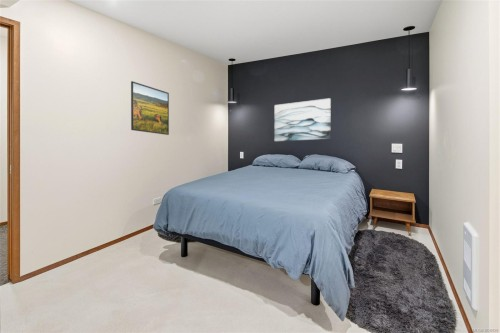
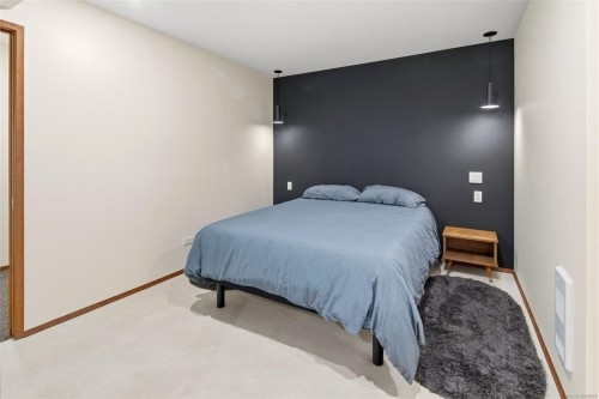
- wall art [274,97,332,142]
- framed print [130,80,170,136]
